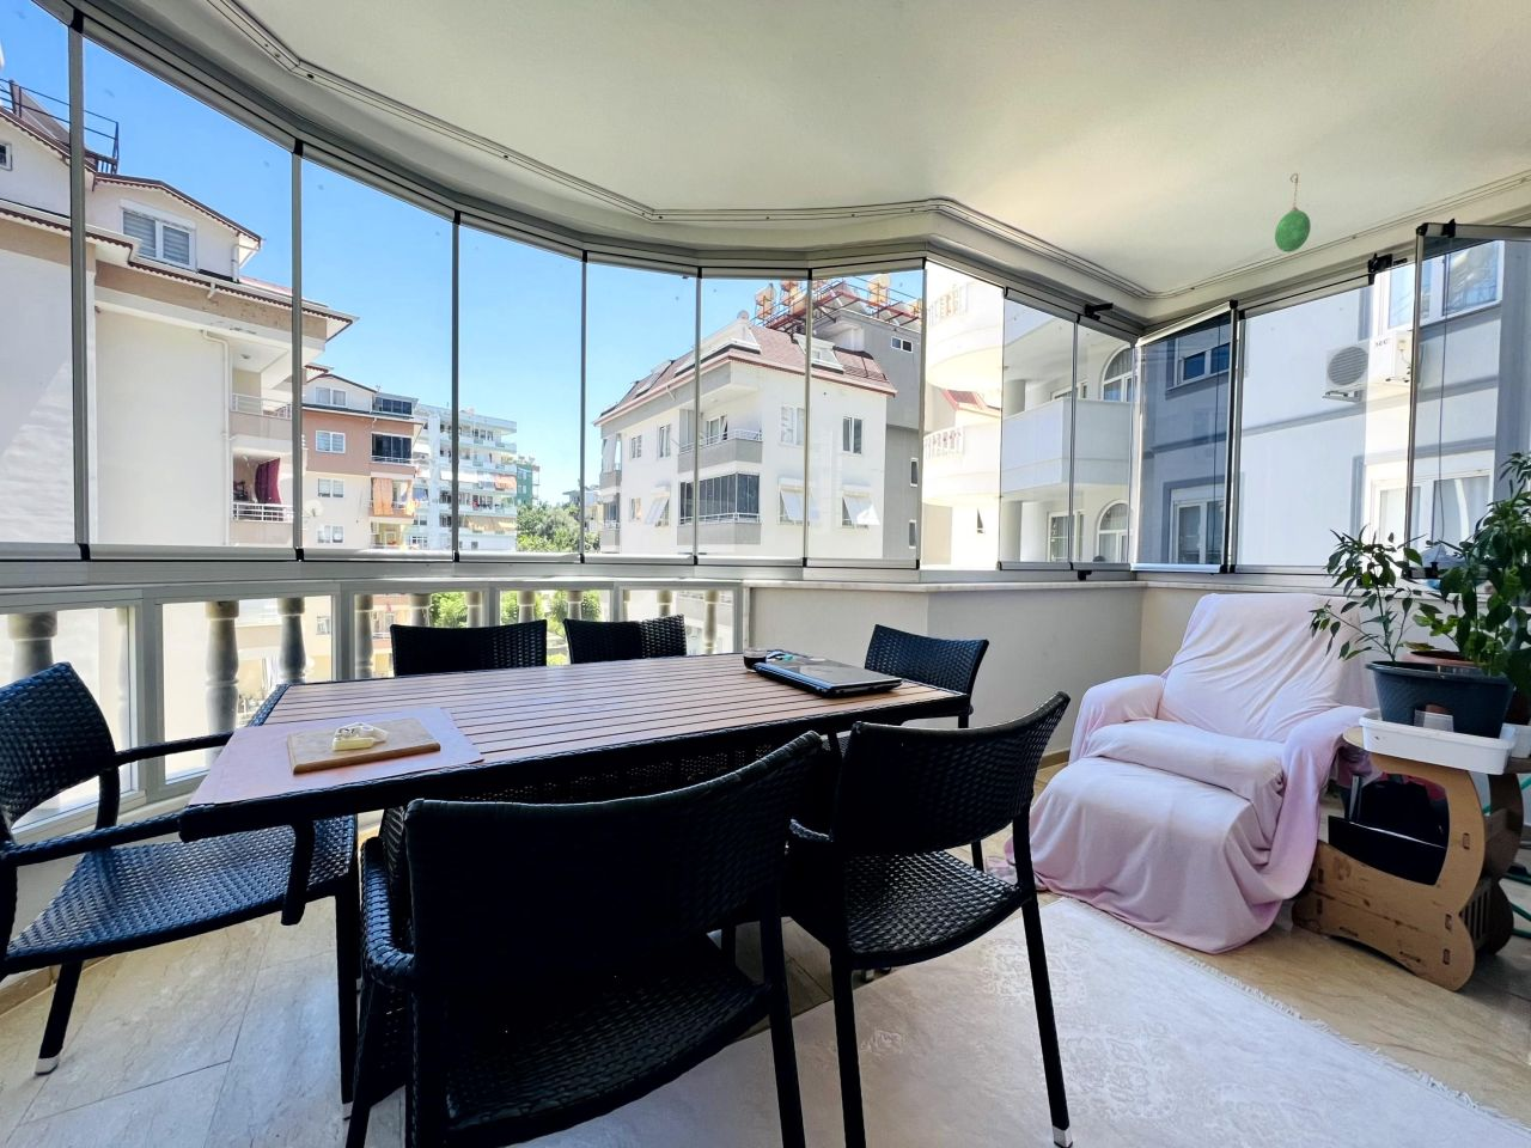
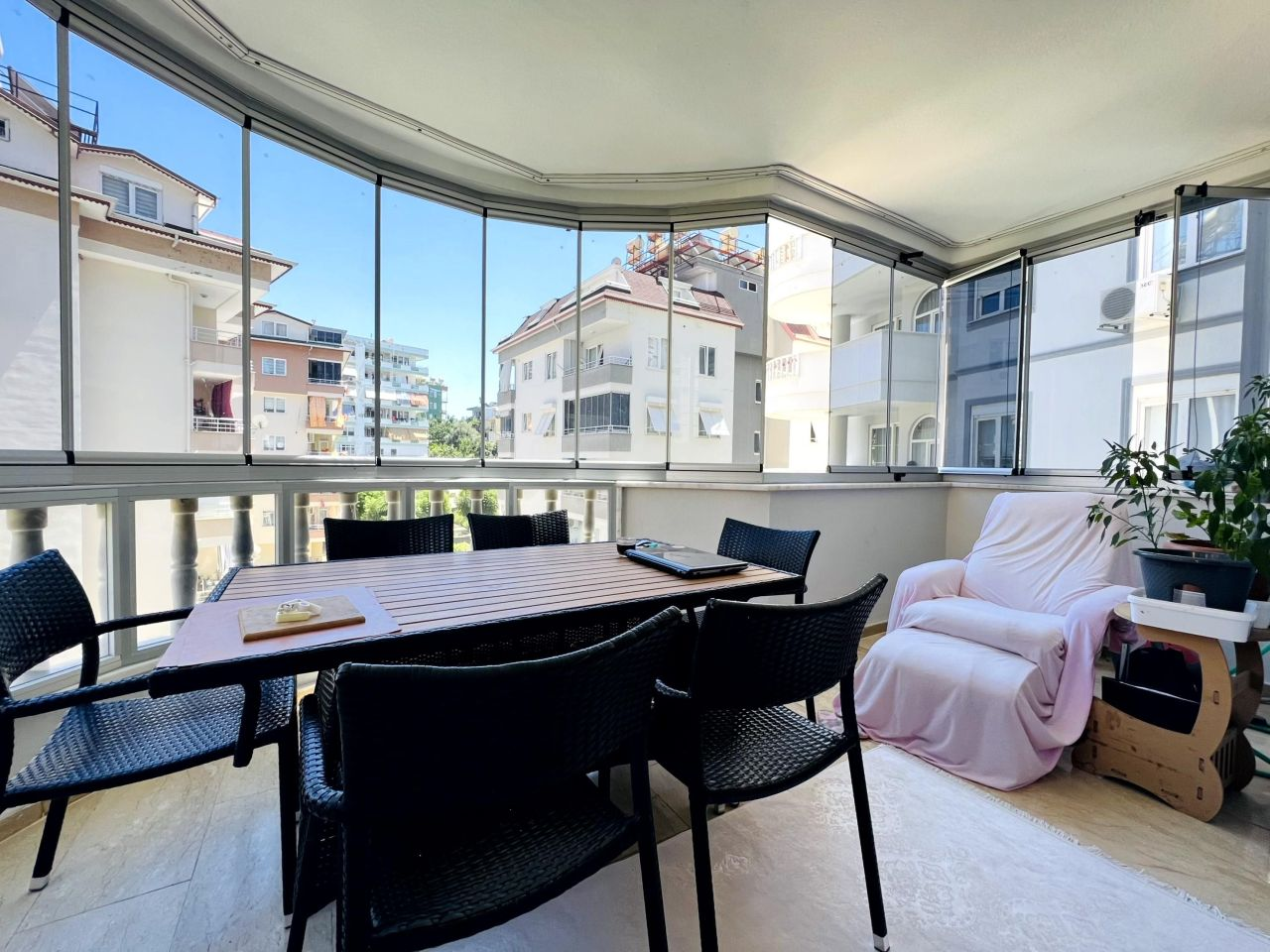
- hanging planter [1274,172,1312,253]
